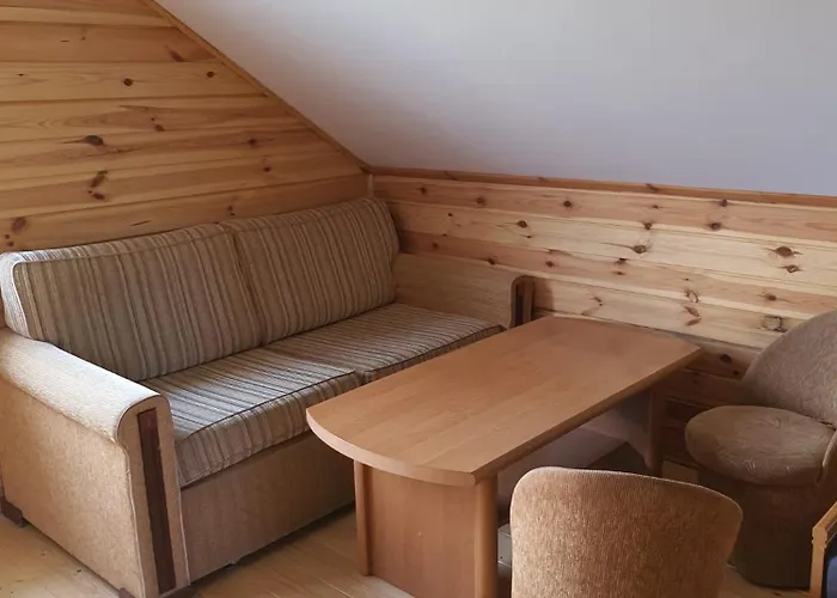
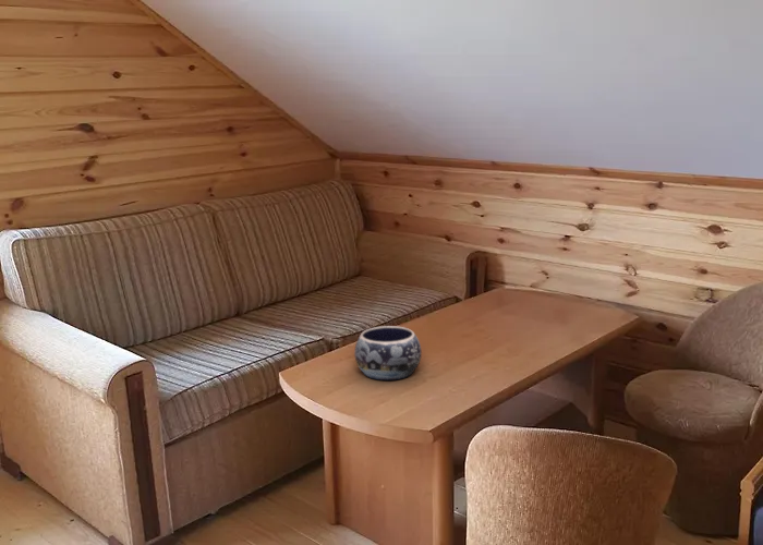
+ decorative bowl [353,325,423,382]
